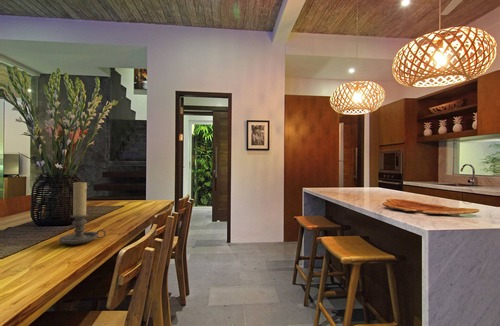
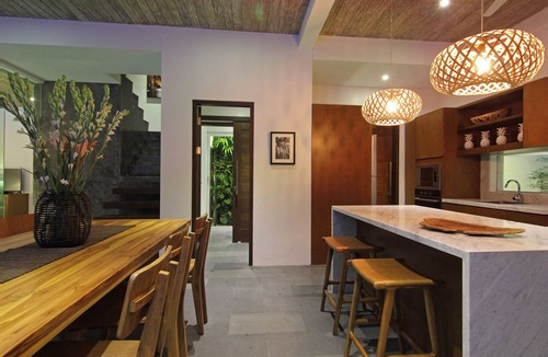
- candle holder [58,181,107,246]
